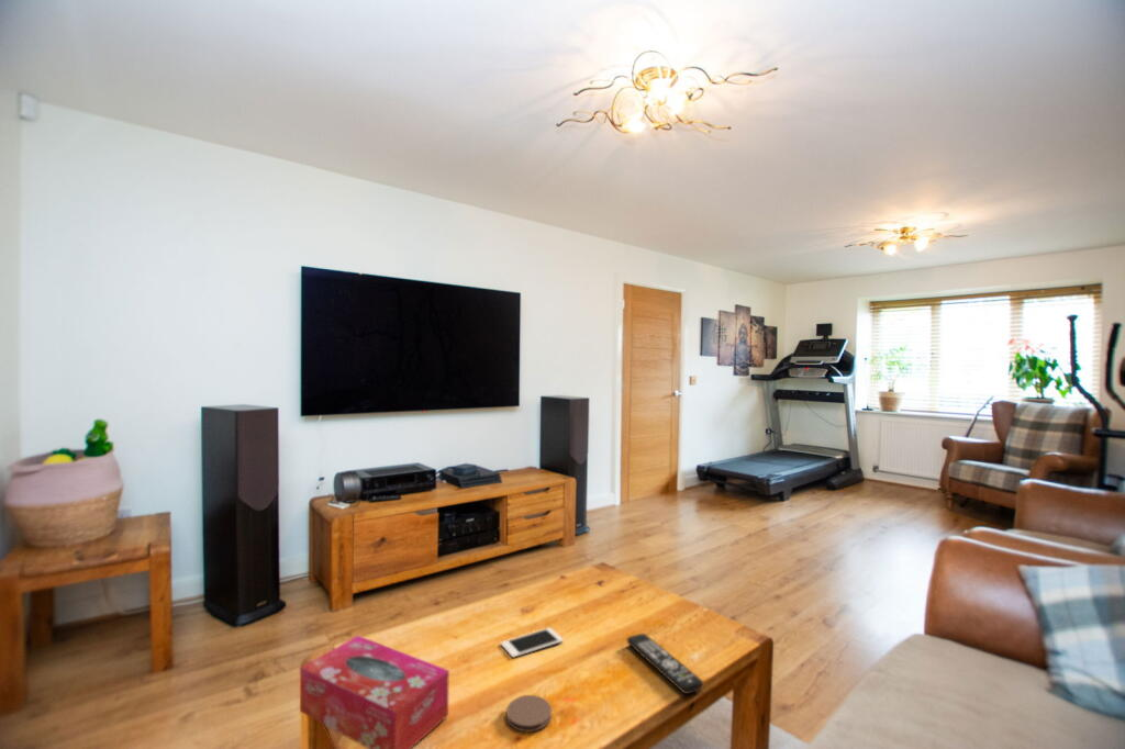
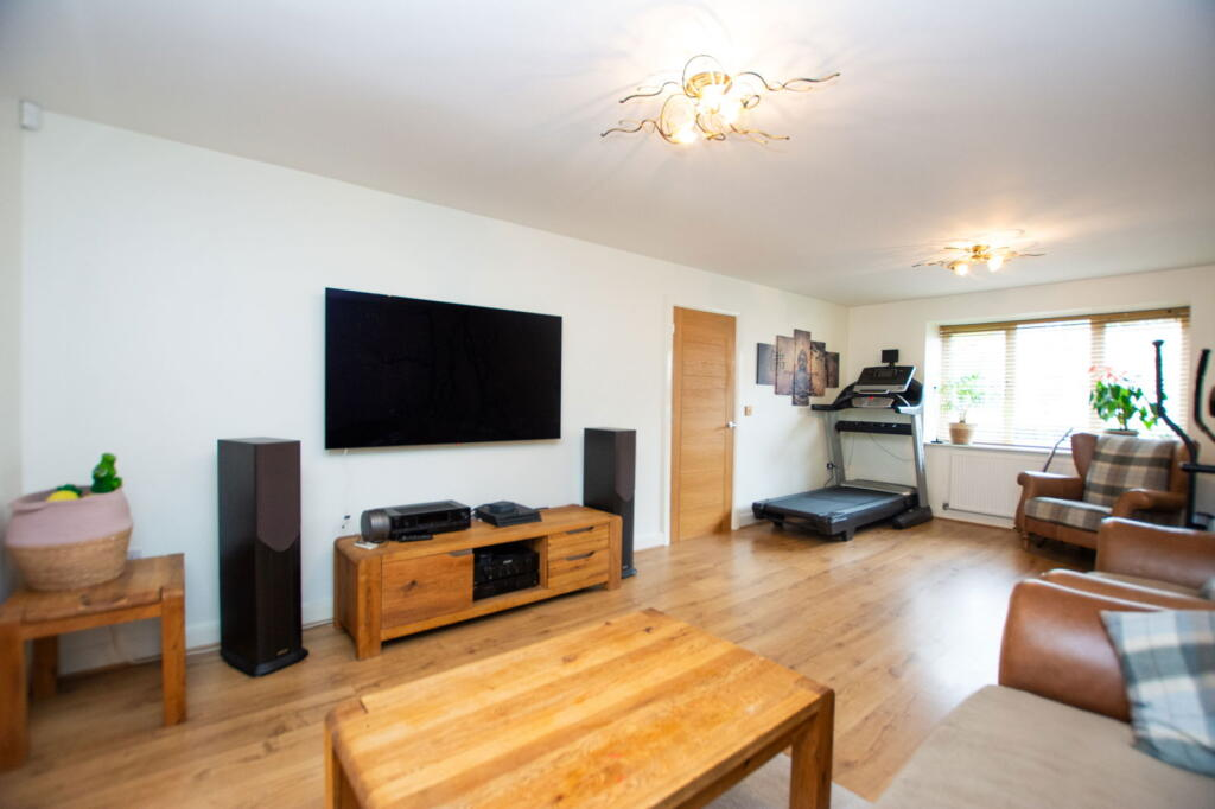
- remote control [625,633,704,695]
- coaster [505,694,553,734]
- tissue box [299,635,450,749]
- cell phone [500,627,565,659]
